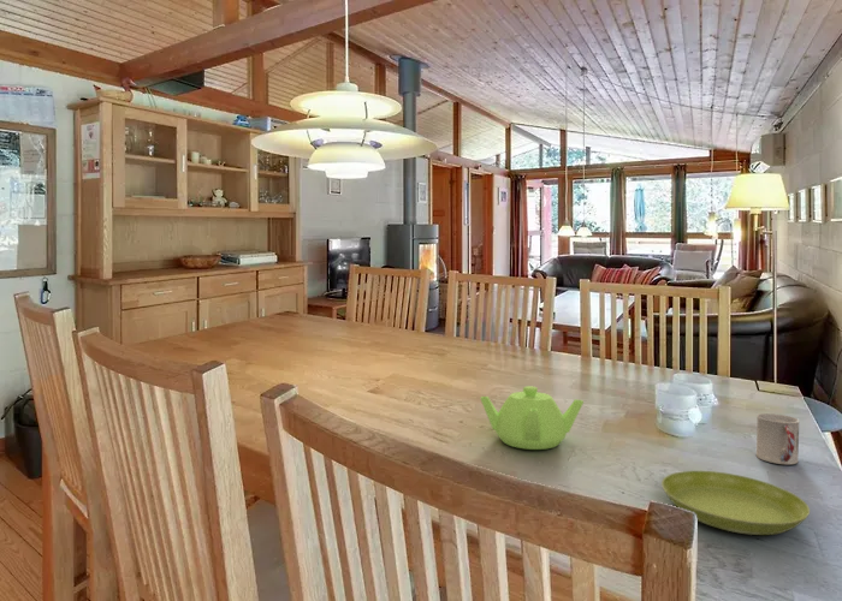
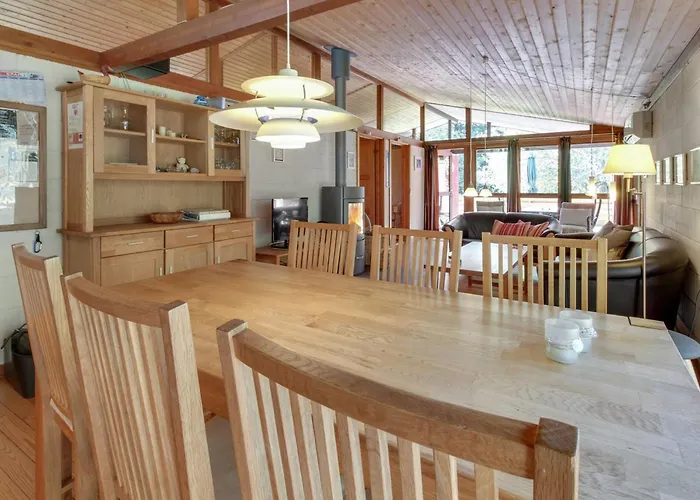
- teapot [480,385,585,451]
- cup [755,412,800,465]
- saucer [660,470,811,536]
